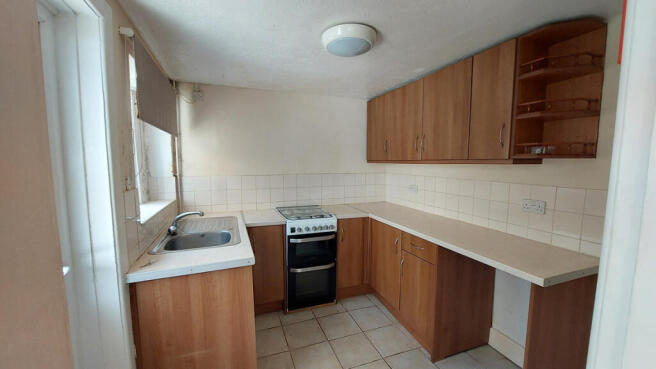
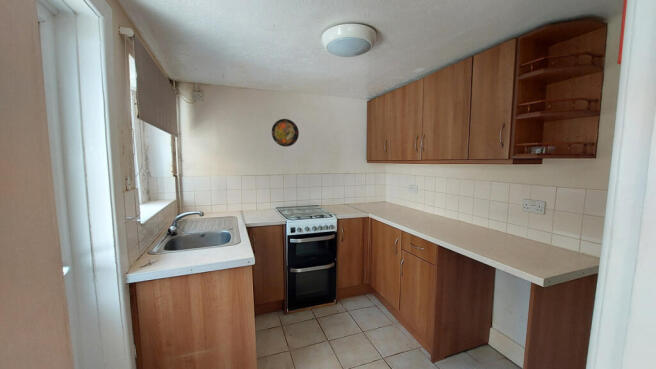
+ decorative plate [271,118,300,148]
